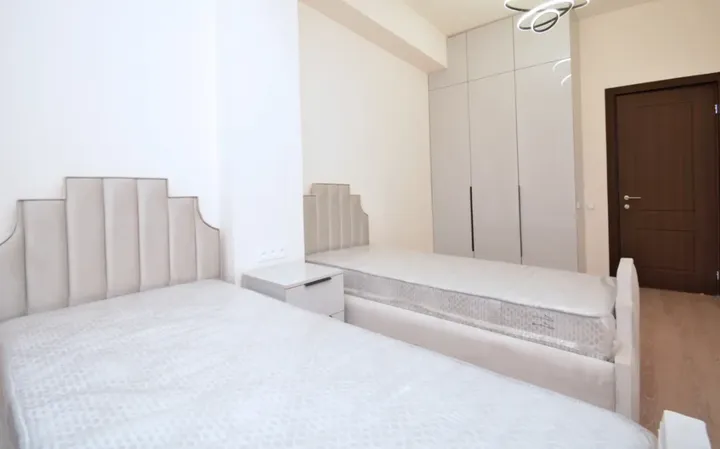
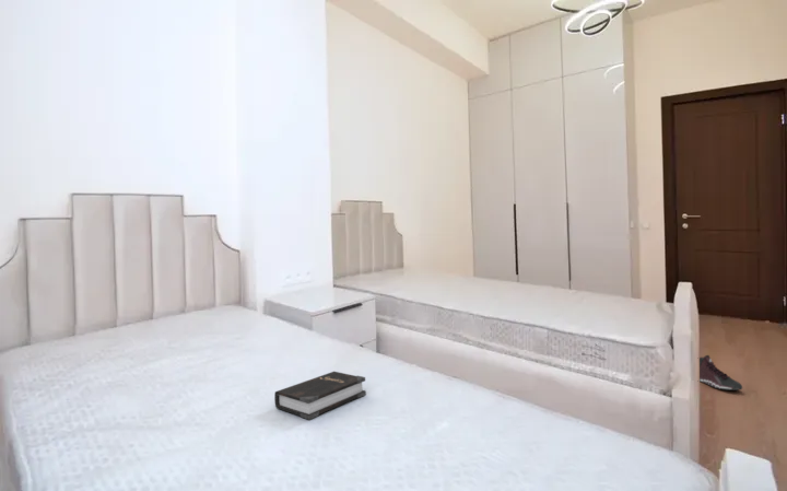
+ sneaker [698,354,743,391]
+ hardback book [273,371,367,421]
